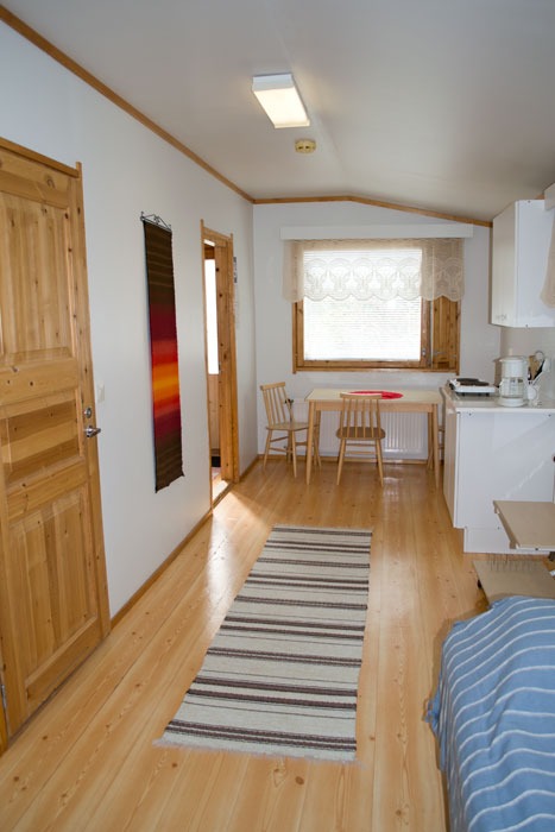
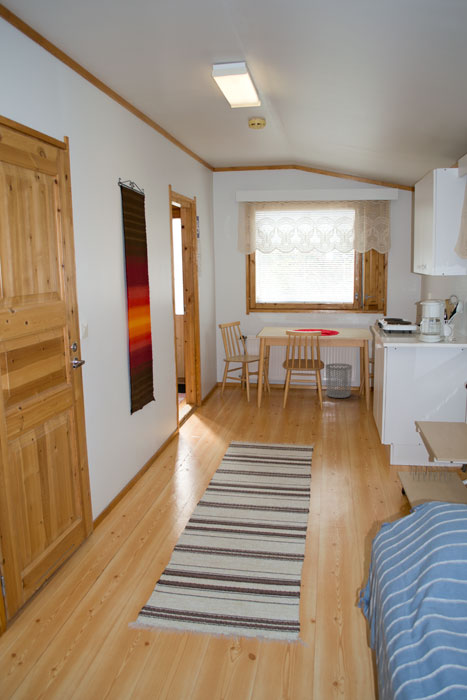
+ waste bin [325,363,353,399]
